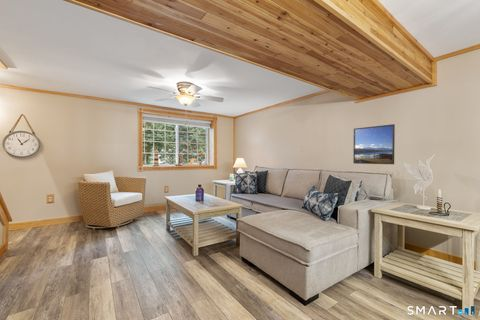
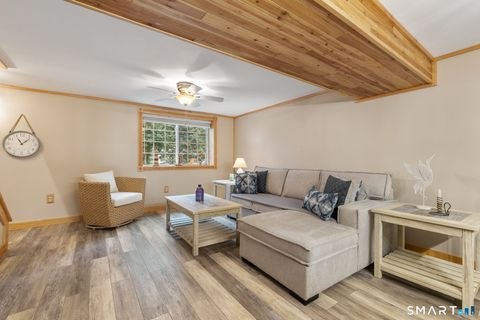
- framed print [352,123,396,165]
